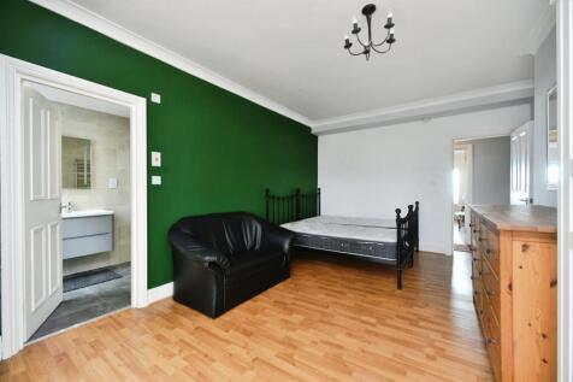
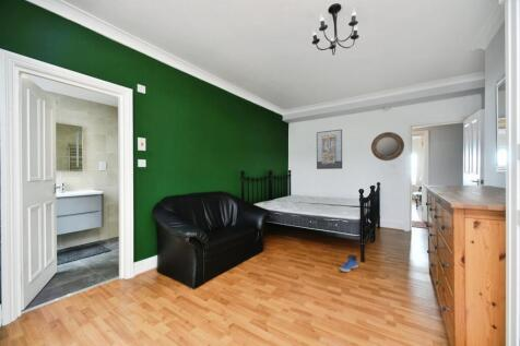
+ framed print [316,129,343,170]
+ sneaker [339,253,358,273]
+ home mirror [370,131,405,162]
